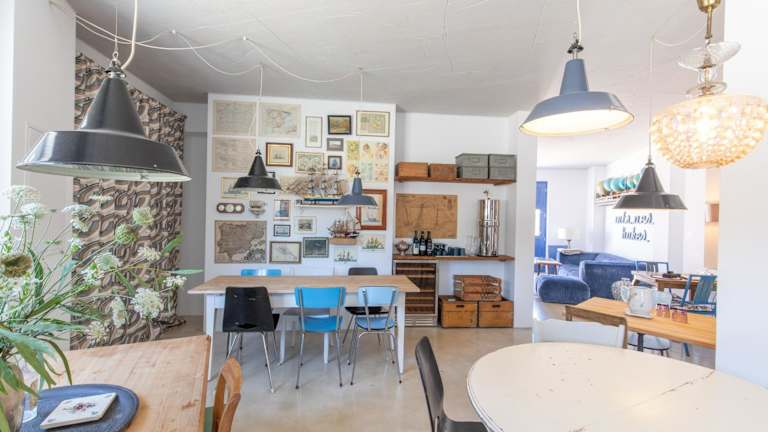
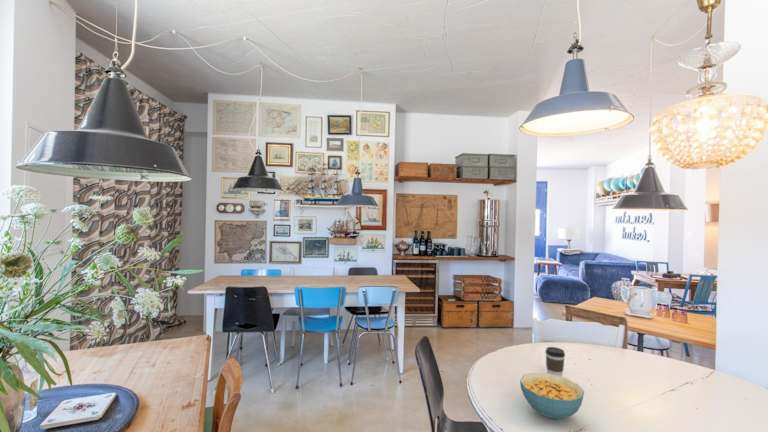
+ coffee cup [544,346,566,377]
+ cereal bowl [519,372,585,420]
